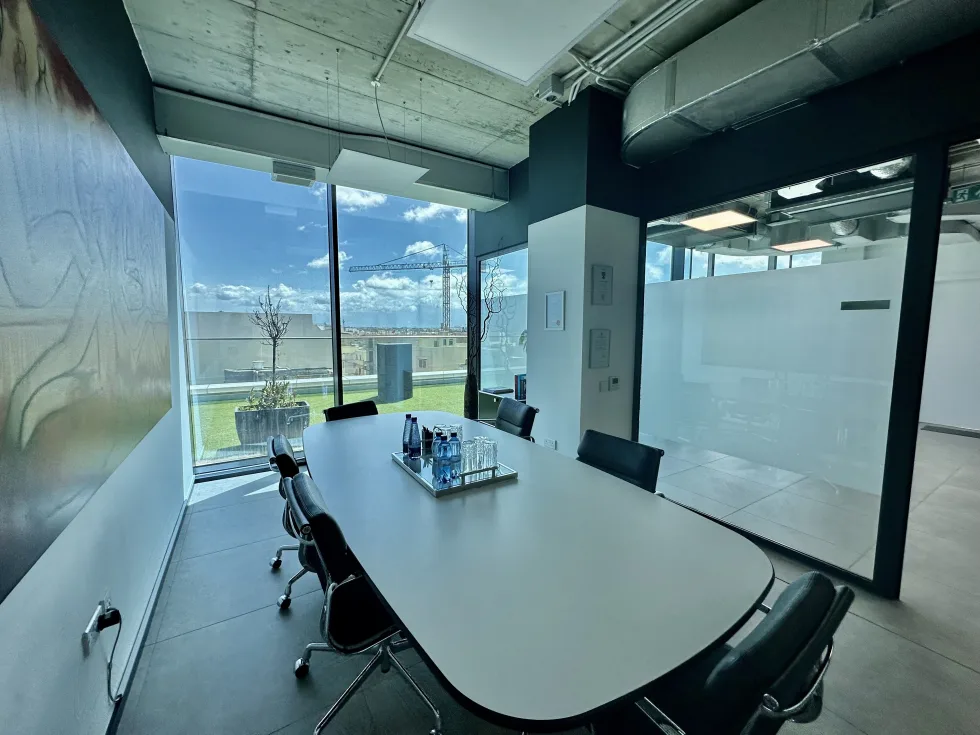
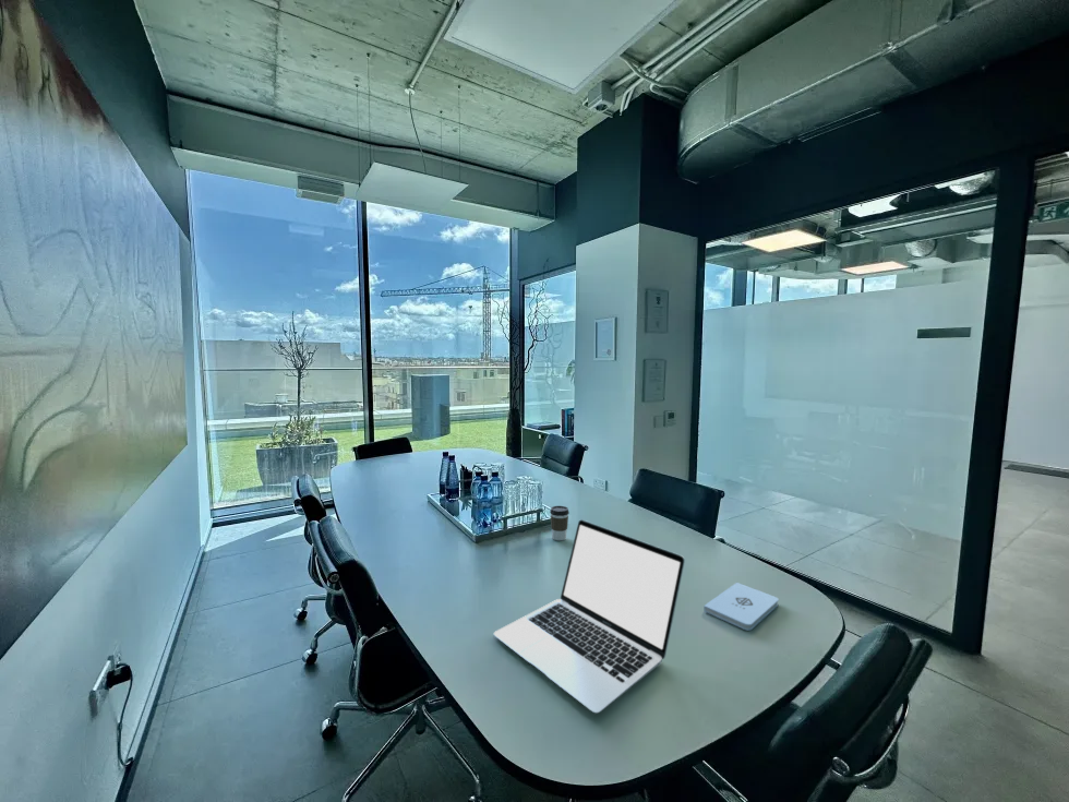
+ laptop [493,518,686,715]
+ notepad [702,582,780,632]
+ coffee cup [549,505,570,541]
